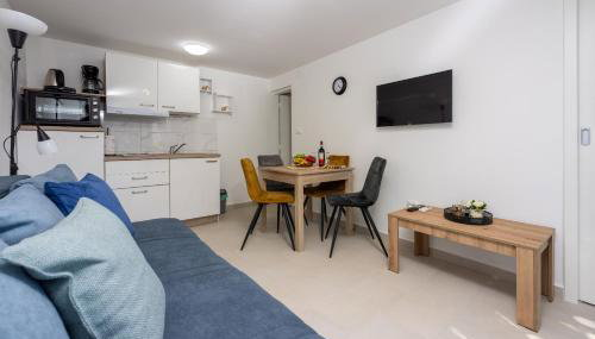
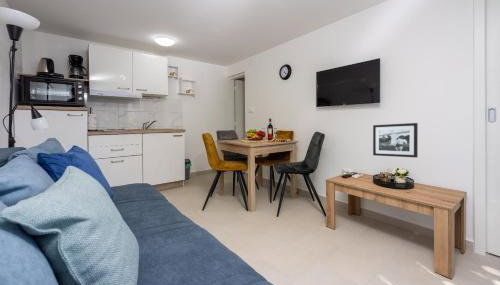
+ picture frame [372,122,419,158]
